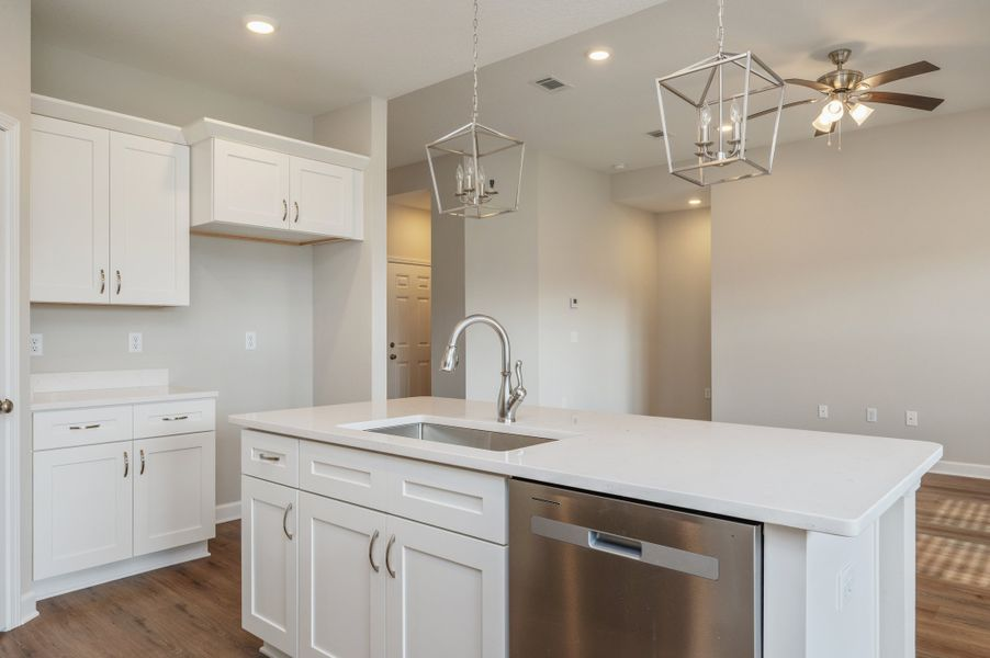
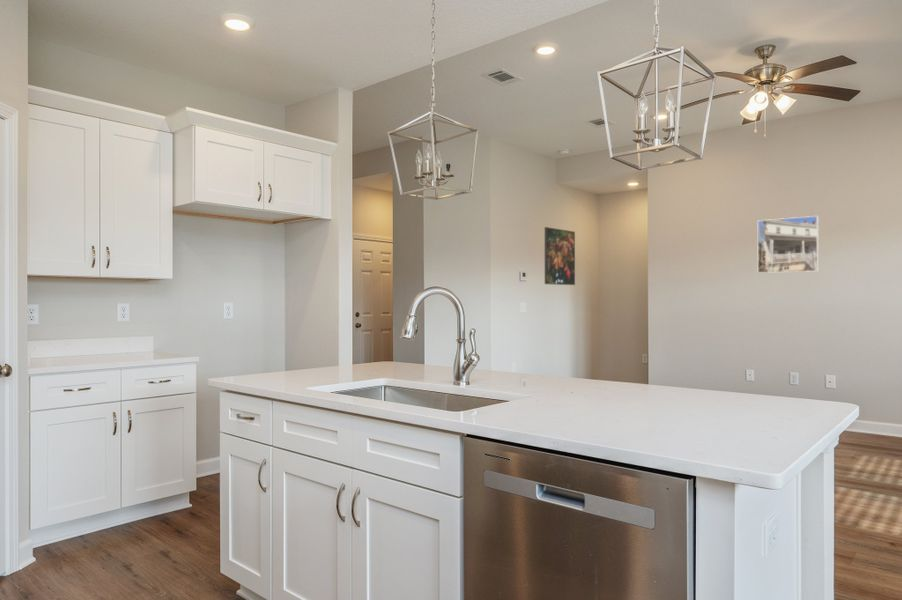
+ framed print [757,215,819,274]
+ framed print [544,226,576,286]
